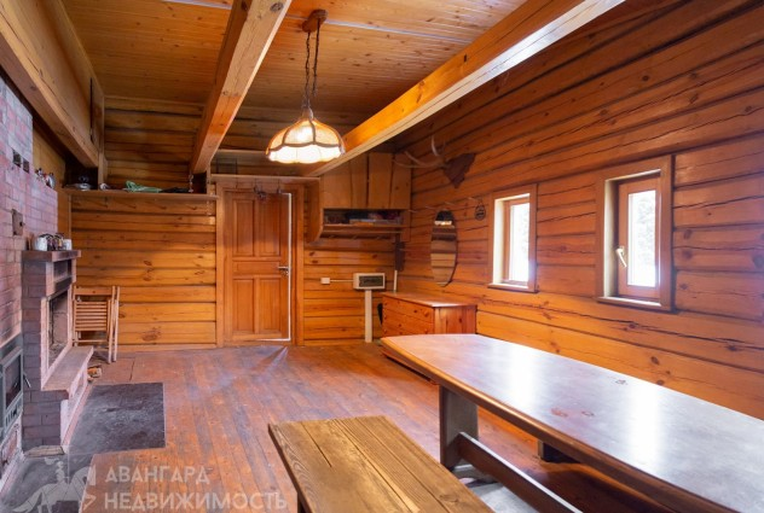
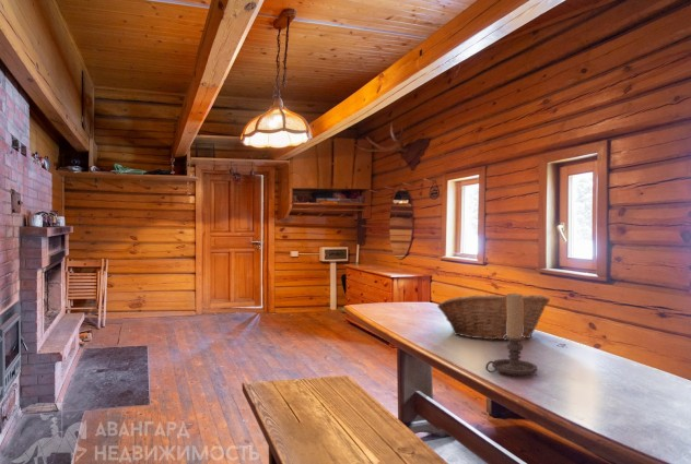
+ fruit basket [436,293,551,342]
+ candle holder [484,293,538,377]
